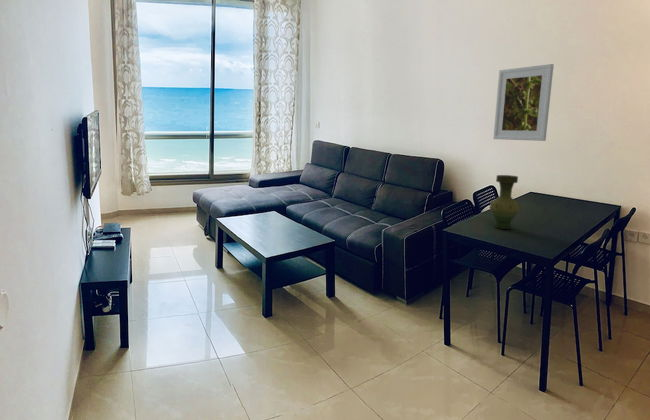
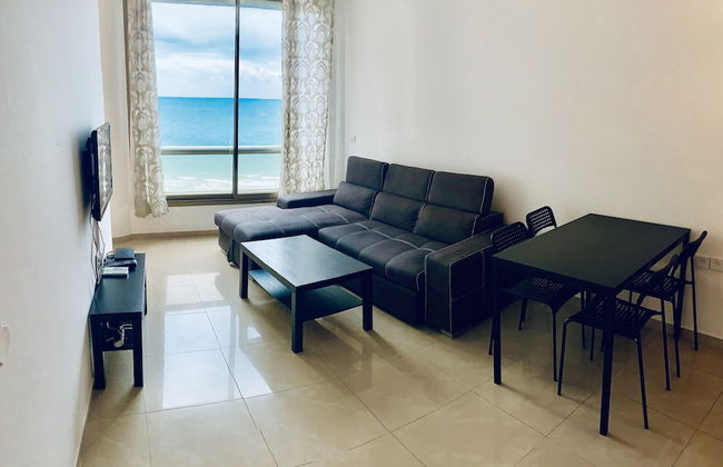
- vase [488,174,520,230]
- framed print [492,63,555,142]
